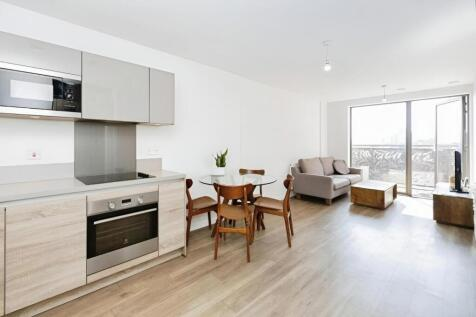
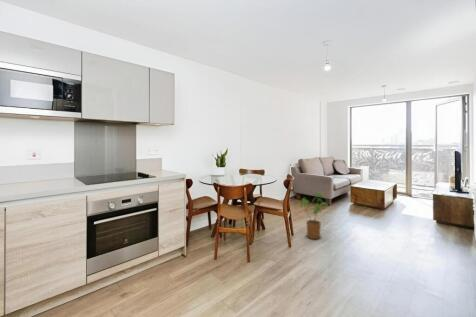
+ house plant [299,191,330,240]
